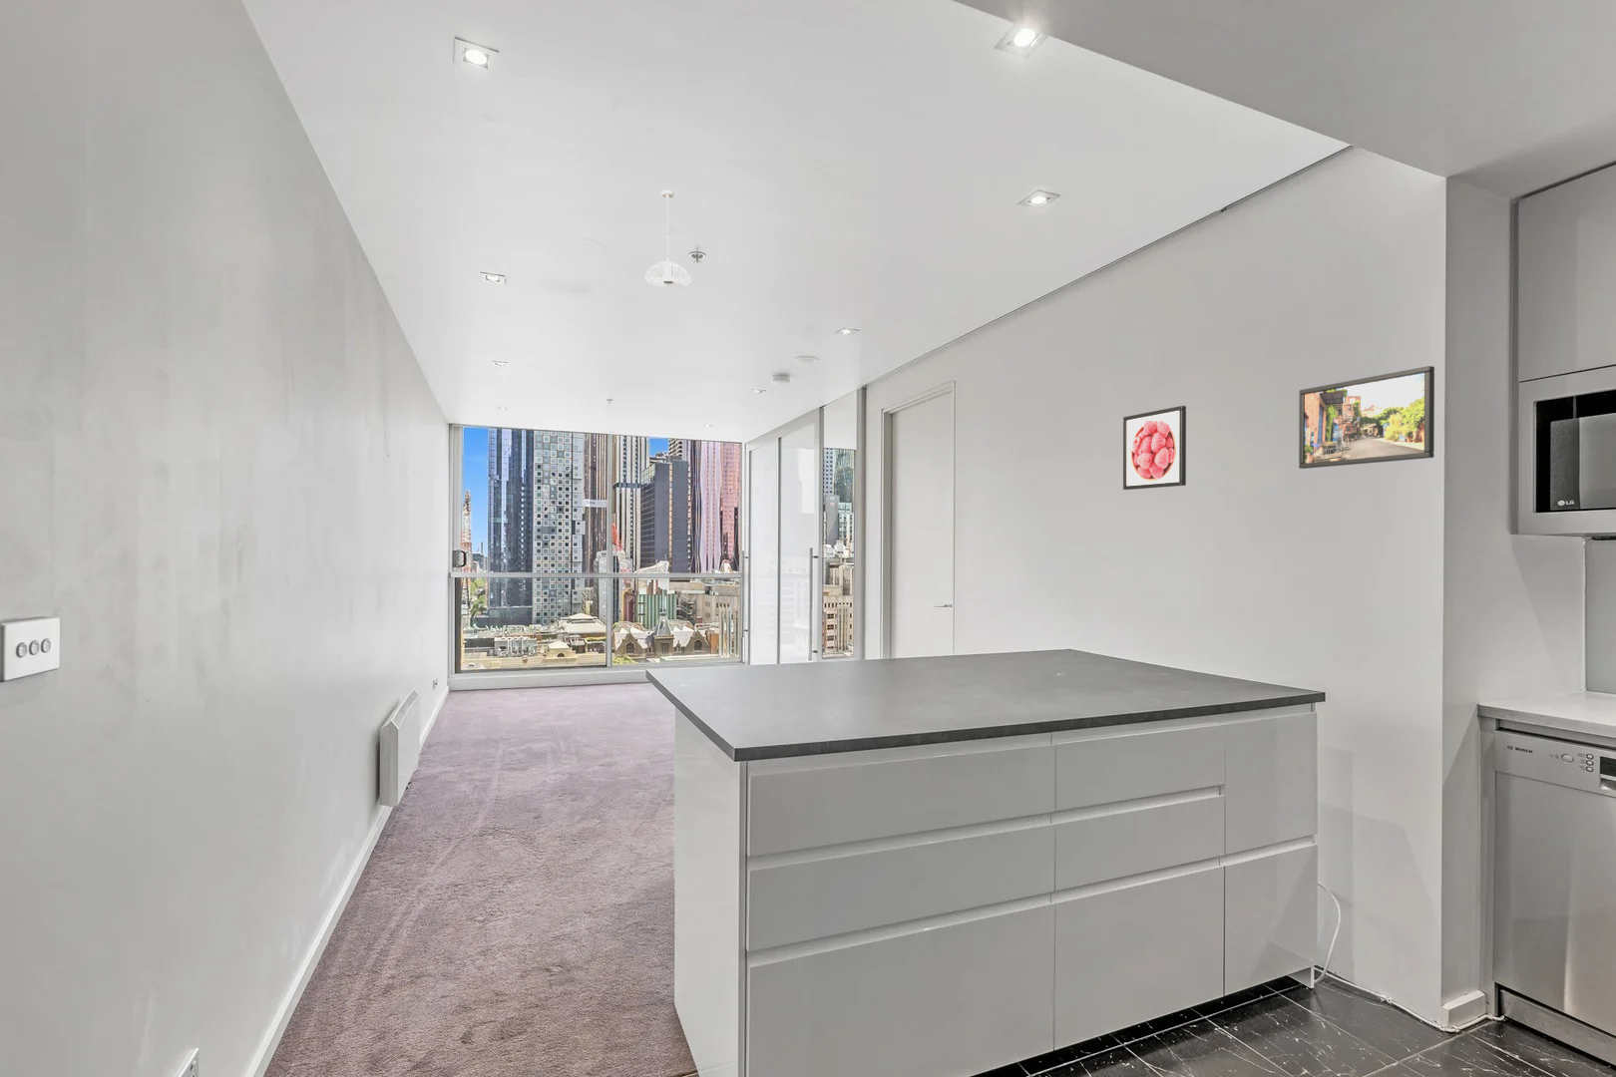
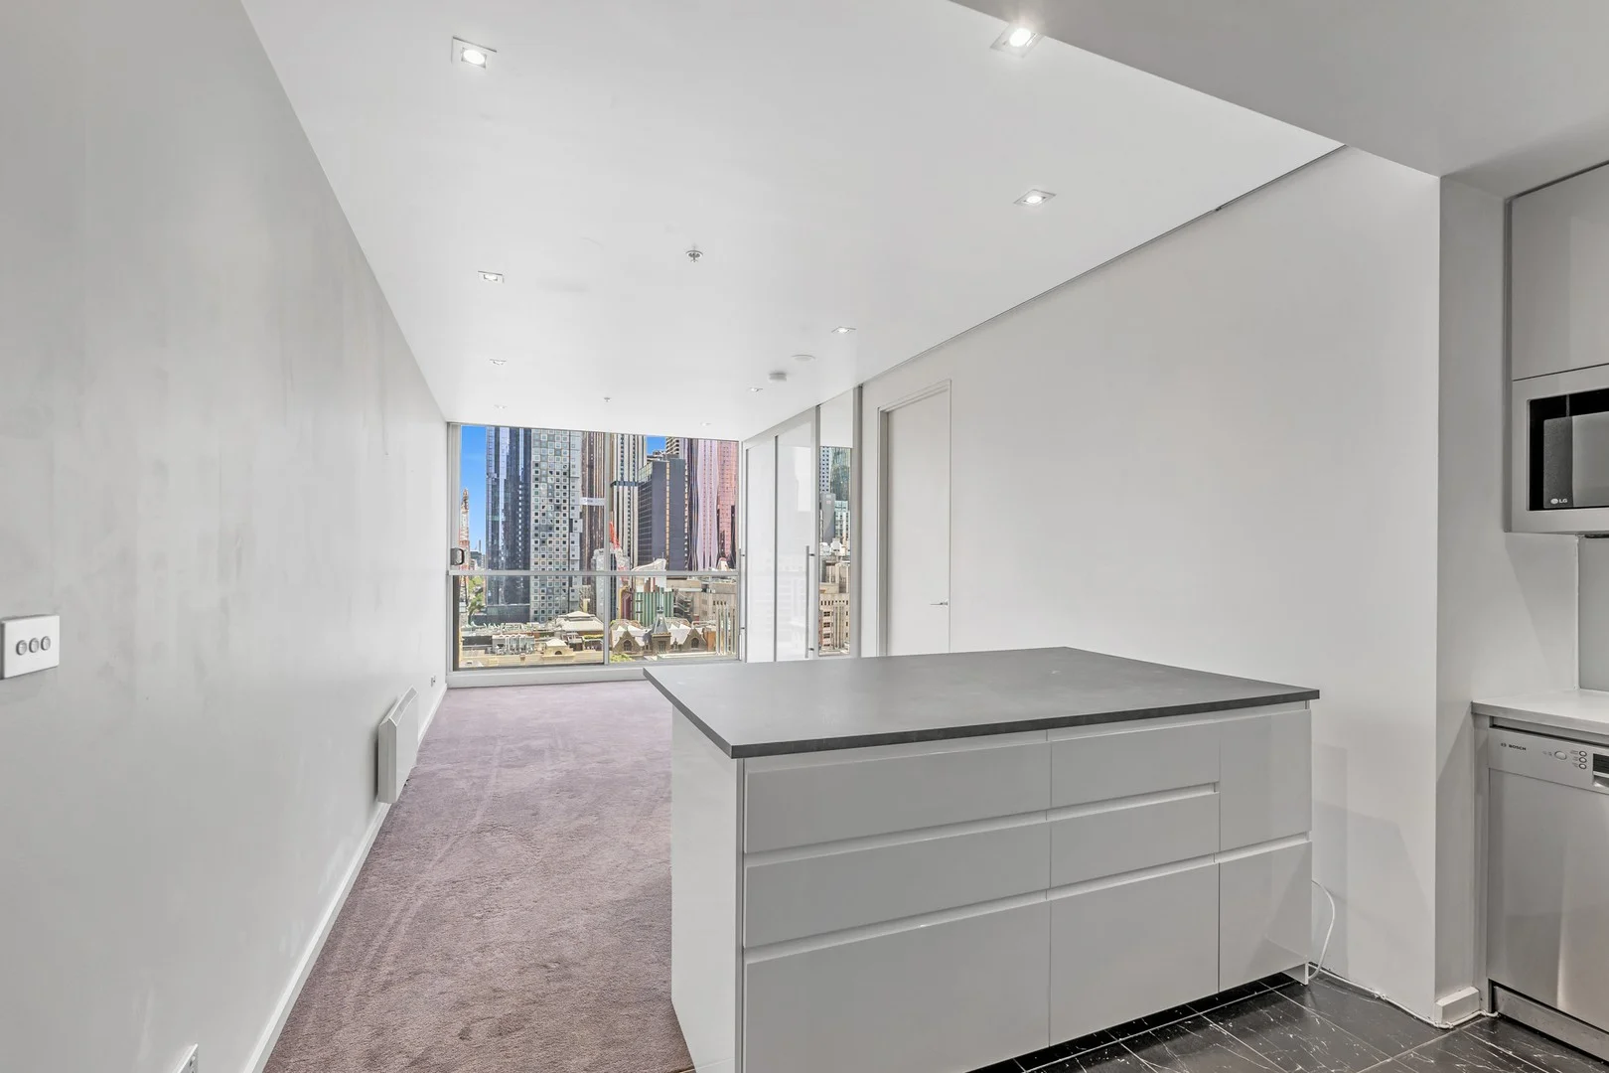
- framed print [1122,405,1187,490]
- pendant light [643,190,691,288]
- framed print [1297,365,1436,470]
